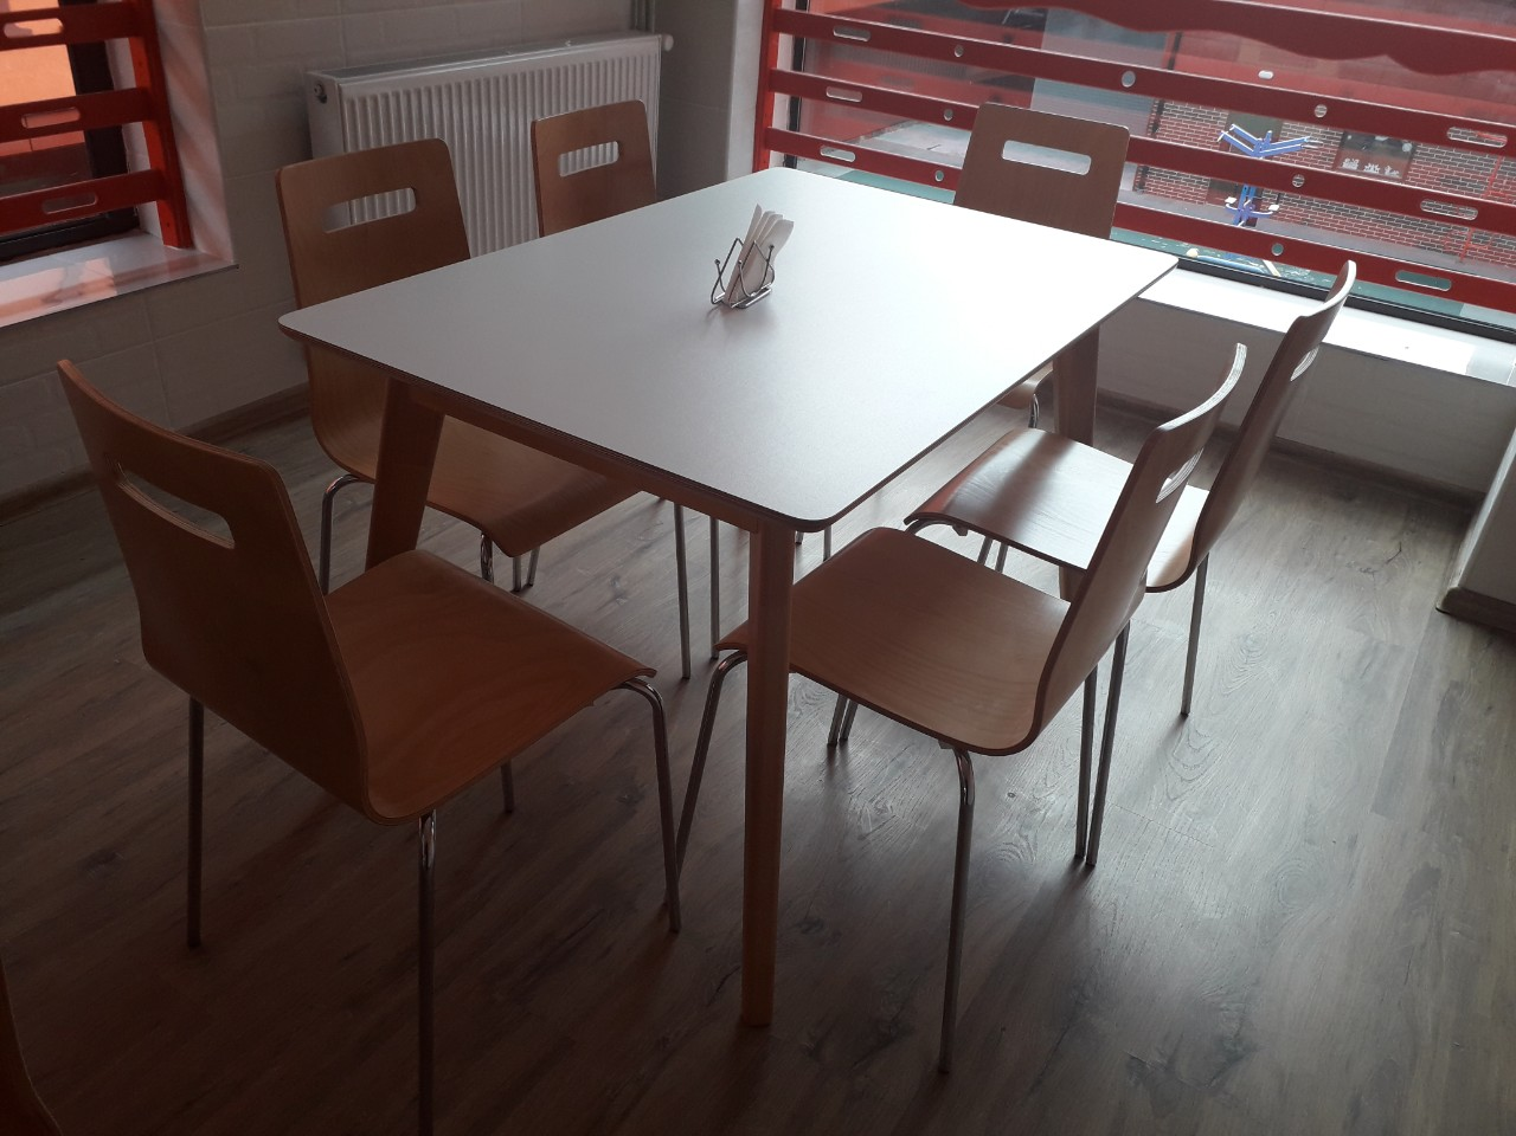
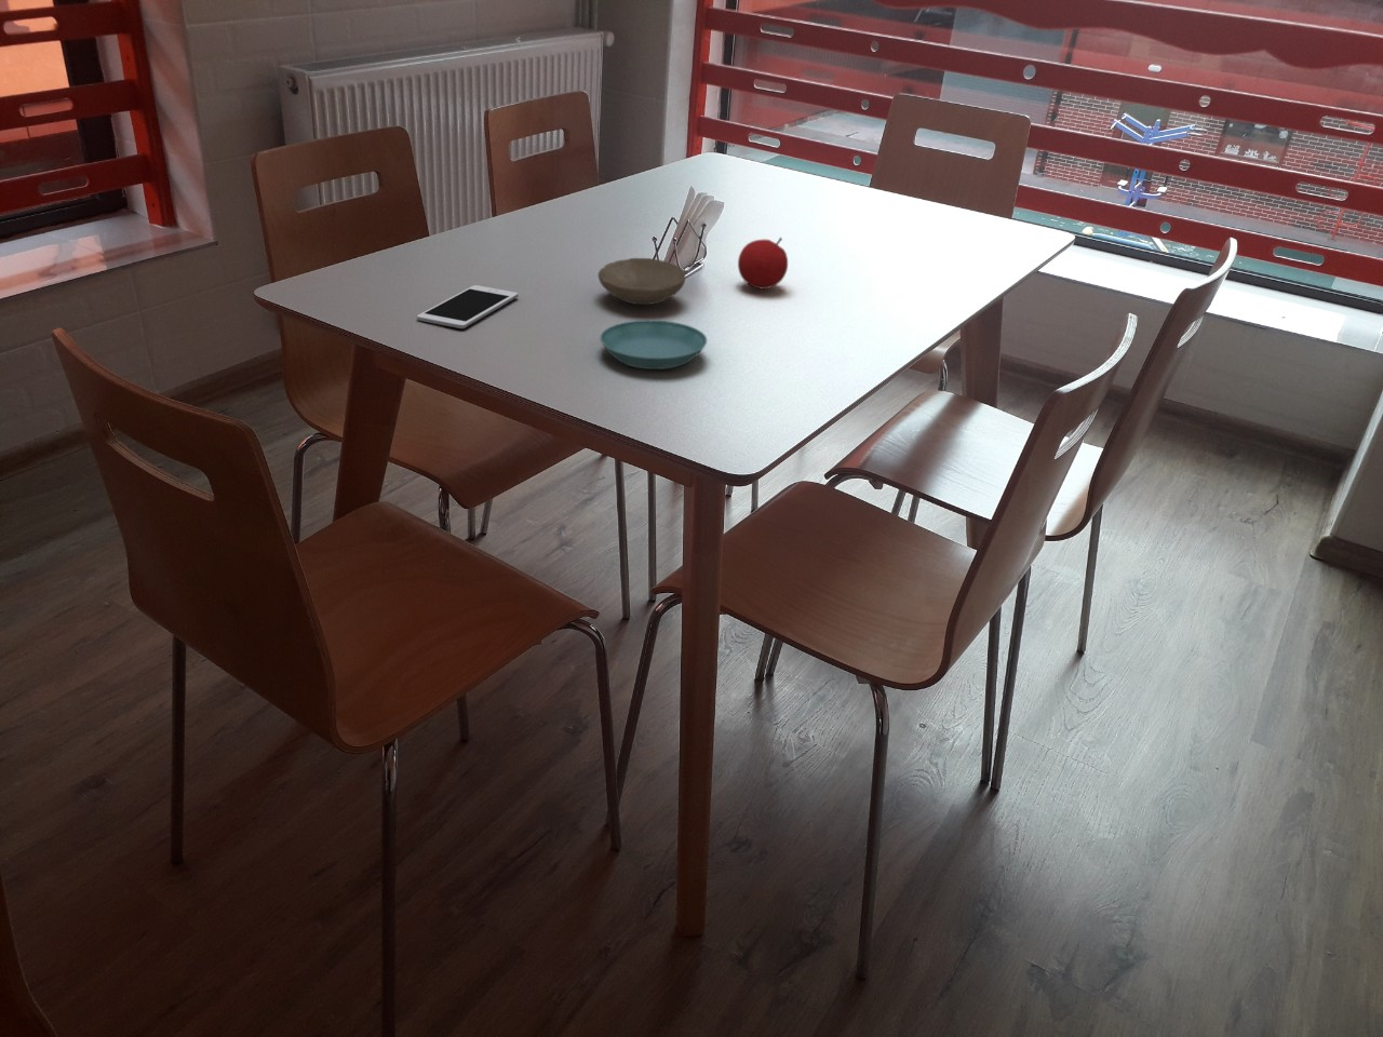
+ saucer [599,319,708,370]
+ fruit [737,236,788,290]
+ cell phone [416,284,519,329]
+ bowl [598,257,686,306]
